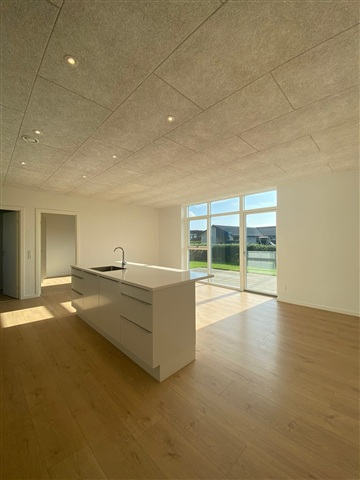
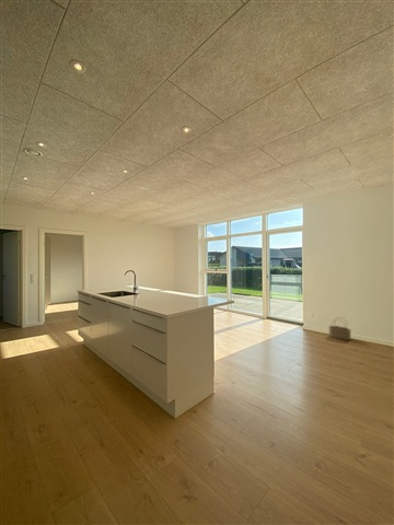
+ wicker basket [328,316,351,341]
